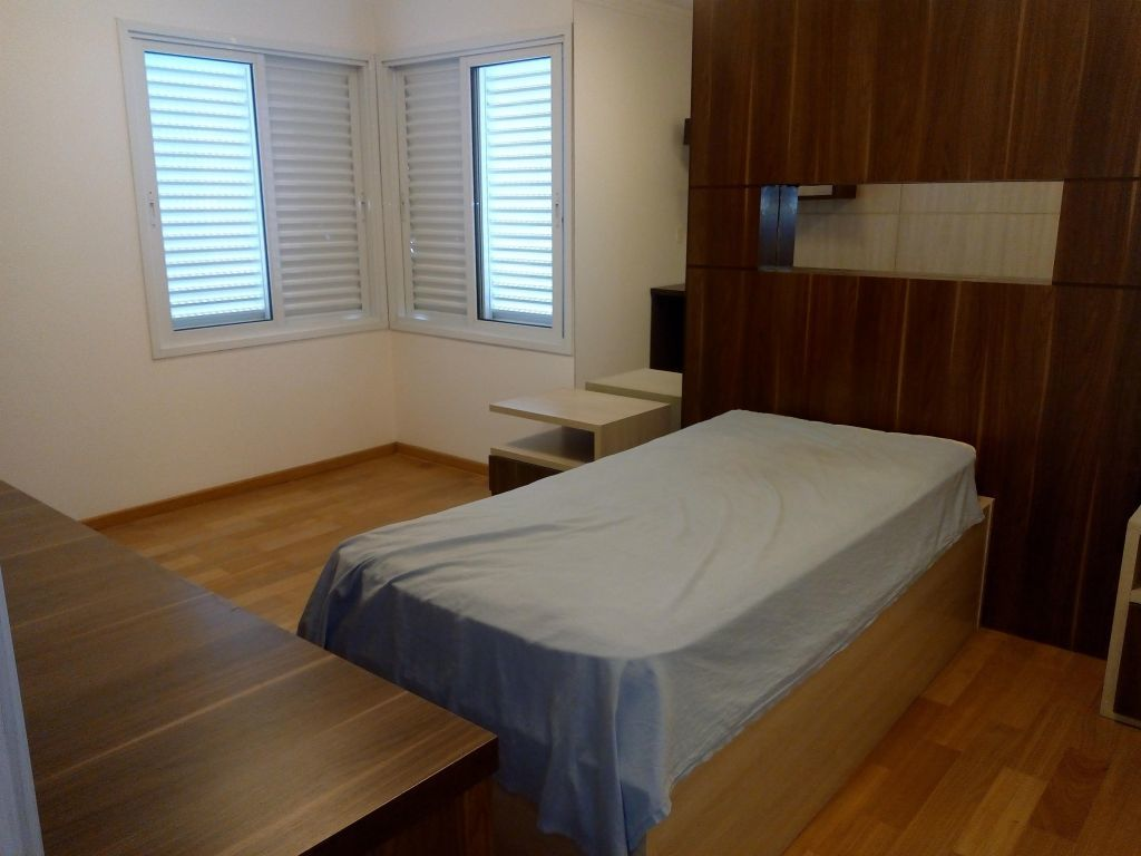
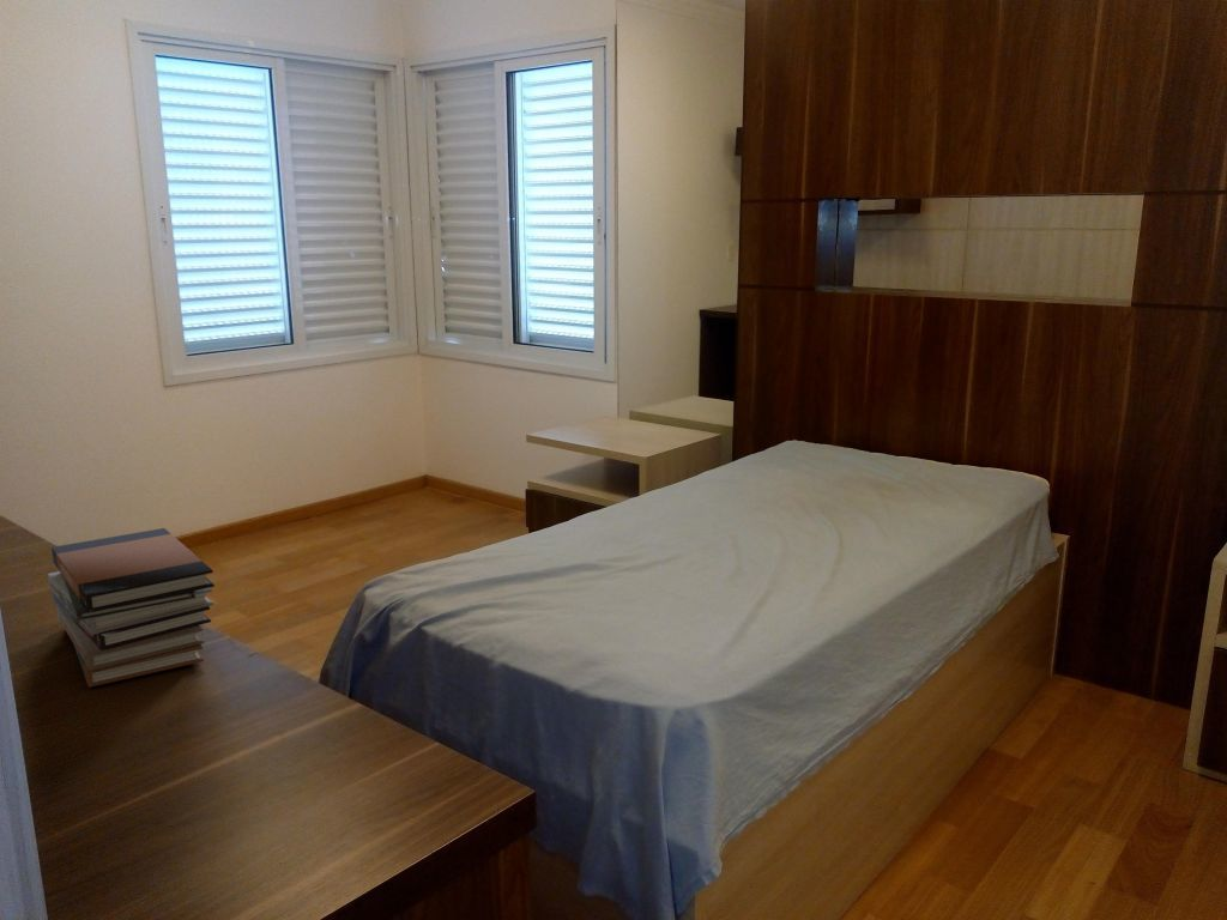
+ book stack [47,527,216,689]
